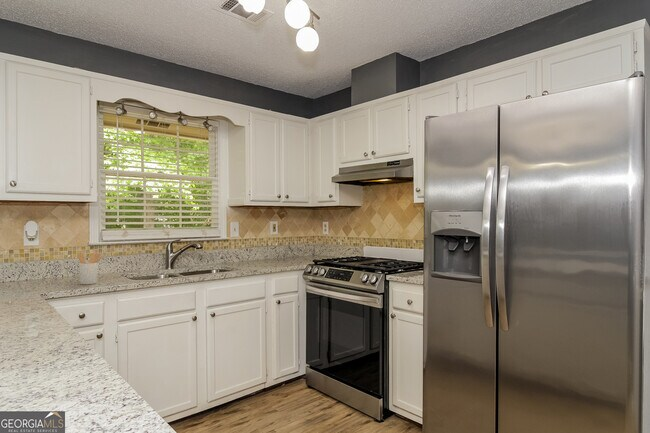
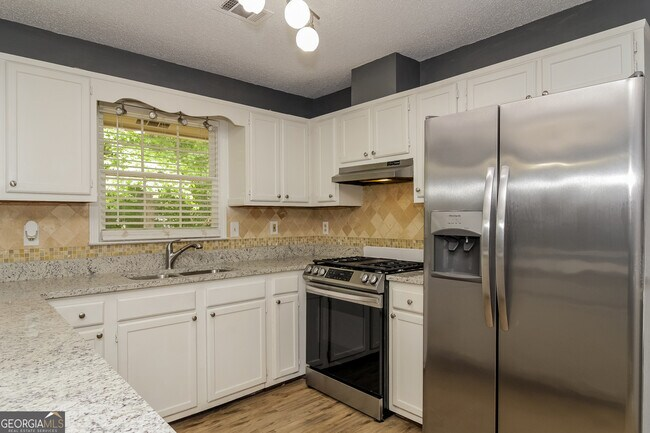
- utensil holder [77,252,103,285]
